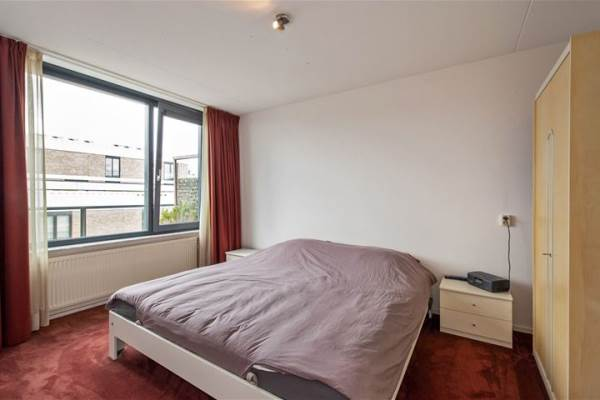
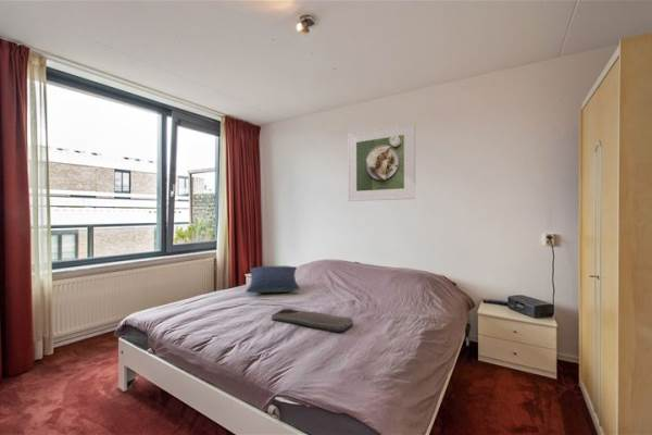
+ pillow [244,265,301,294]
+ serving tray [271,308,354,333]
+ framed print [347,121,416,202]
